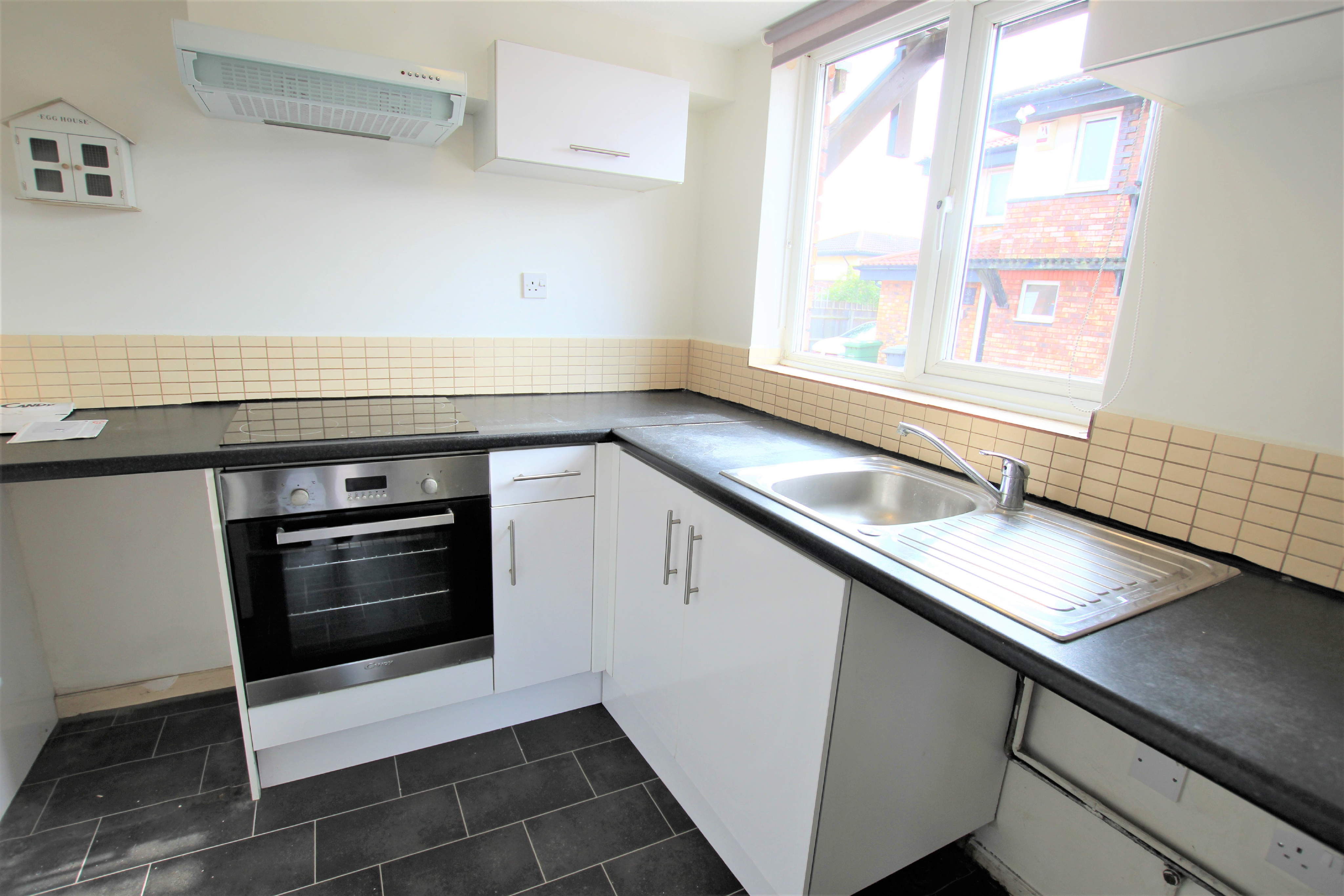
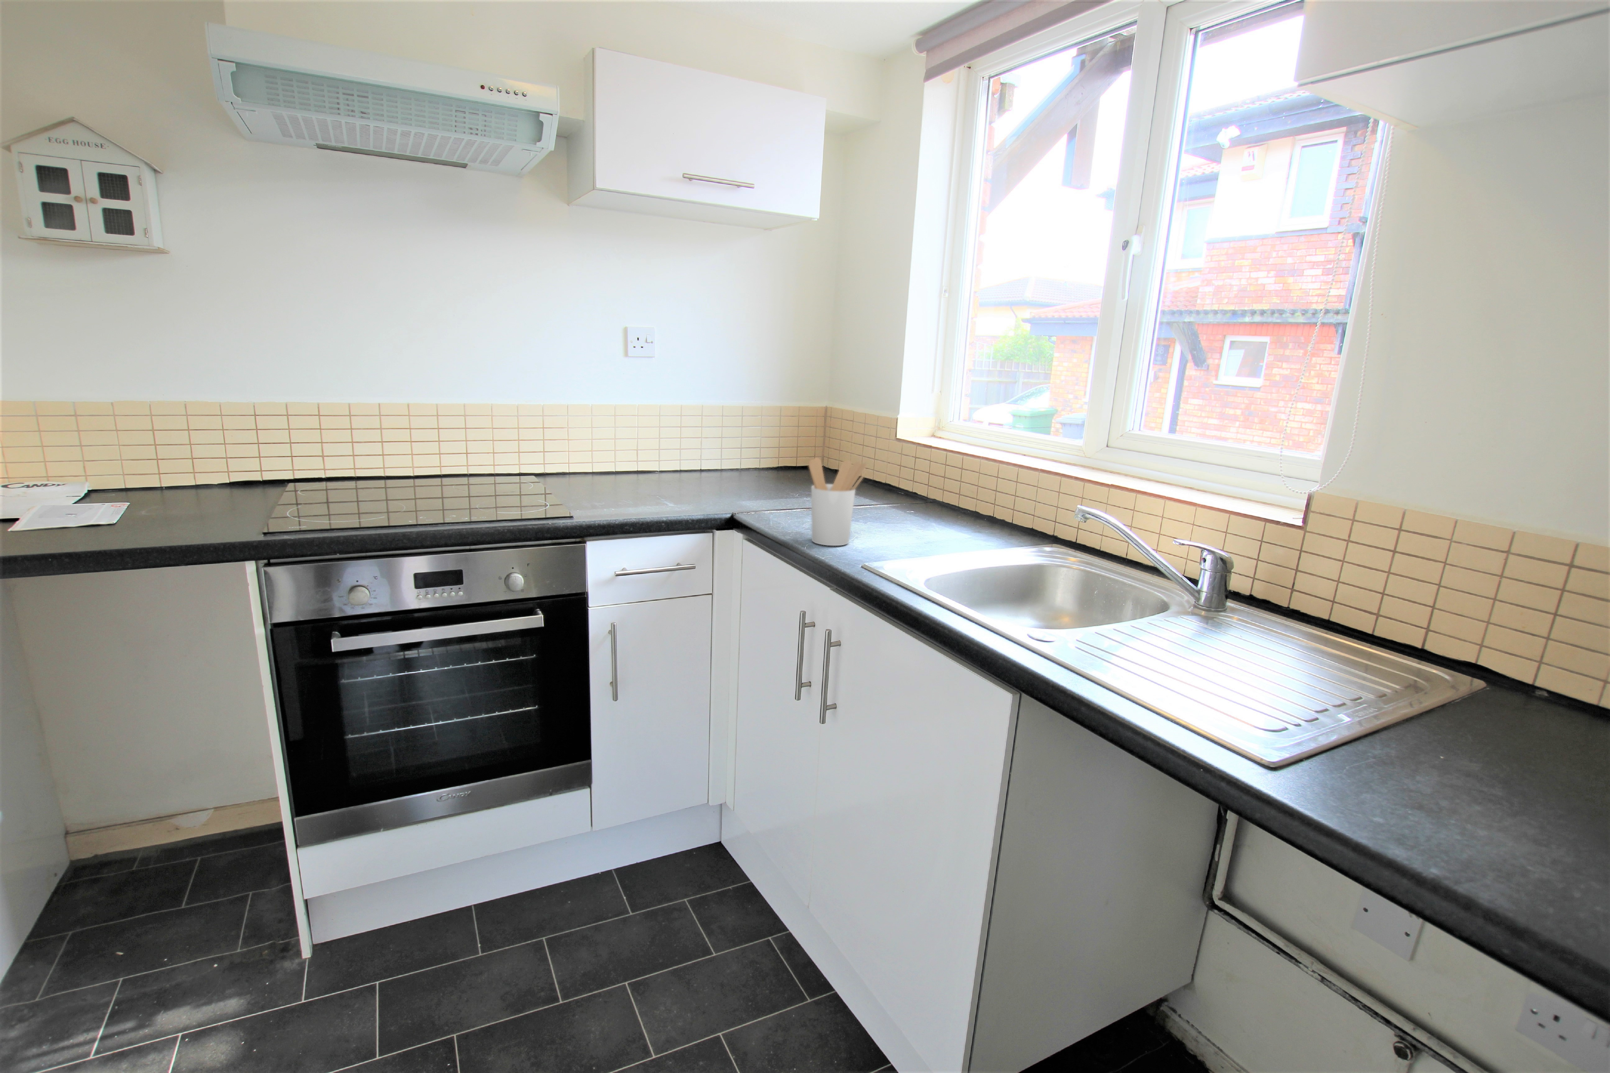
+ utensil holder [809,457,867,546]
